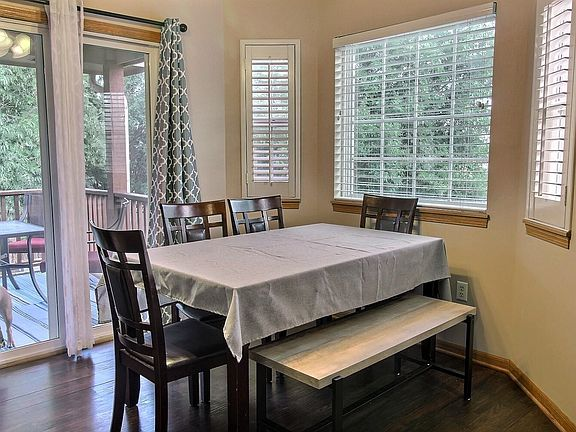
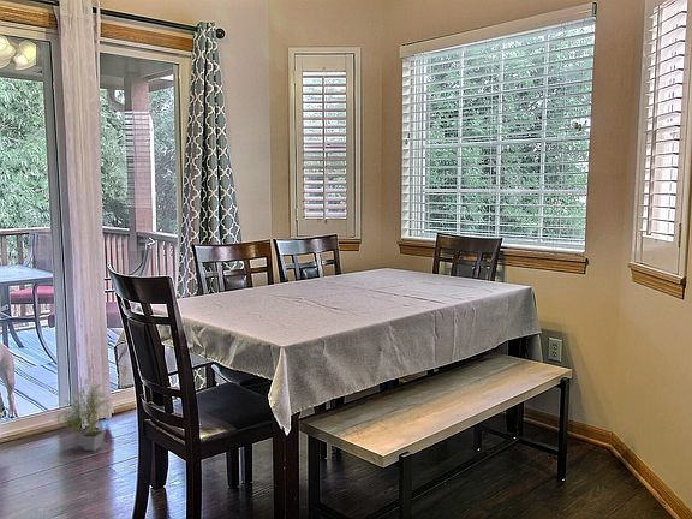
+ potted plant [53,377,113,452]
